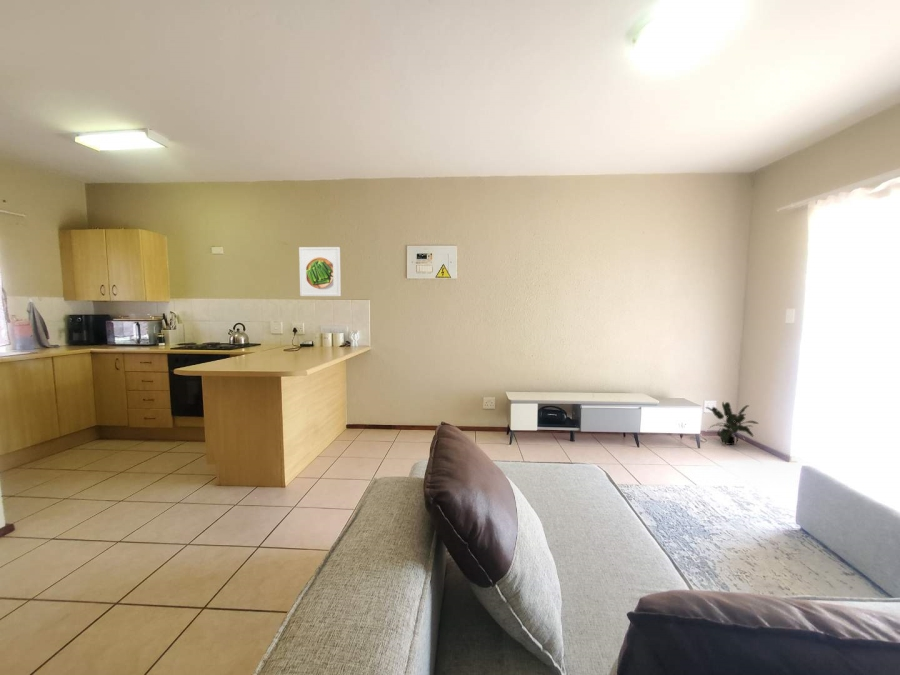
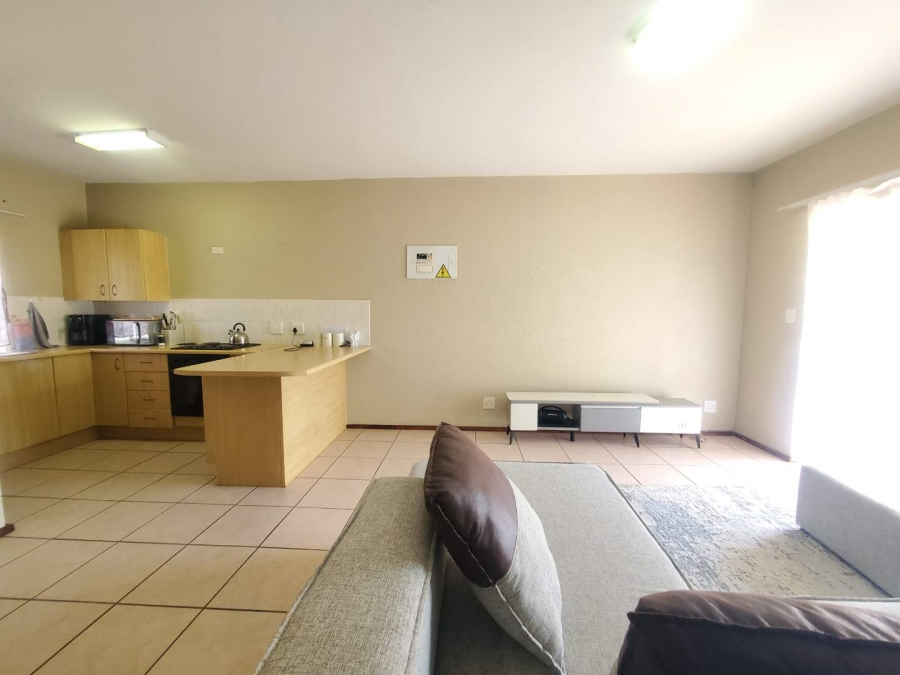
- potted plant [704,401,759,446]
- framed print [298,246,342,297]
